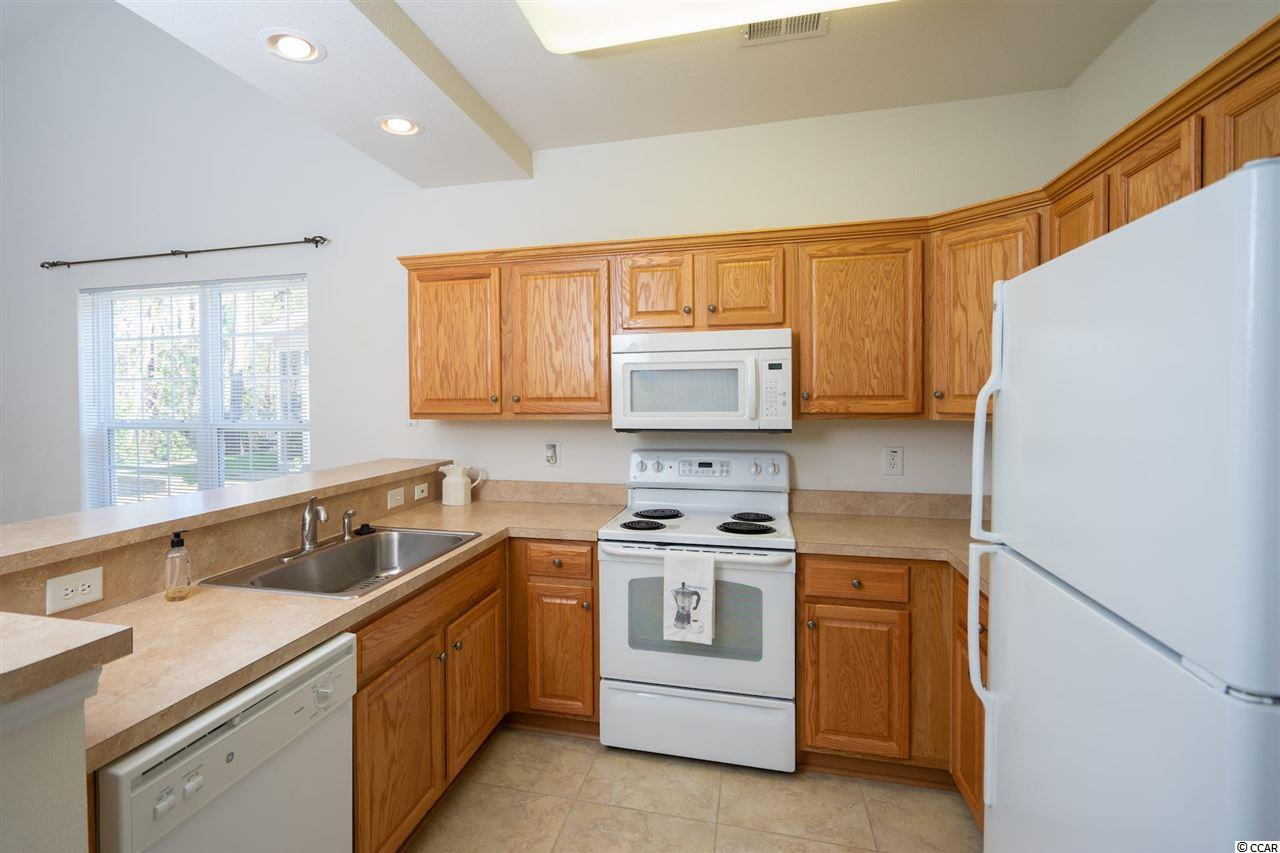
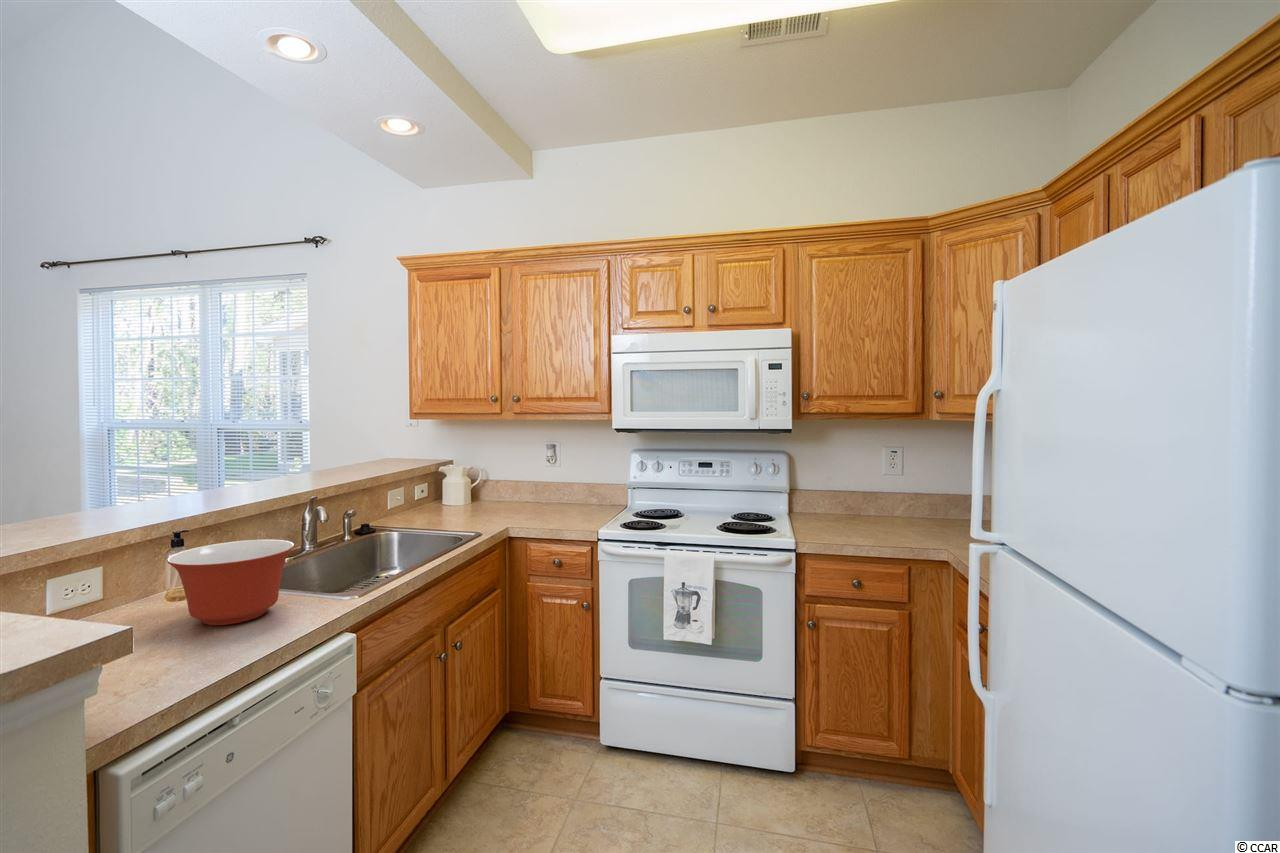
+ mixing bowl [166,539,296,626]
